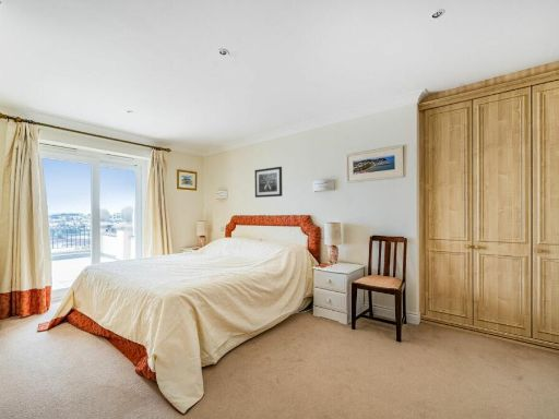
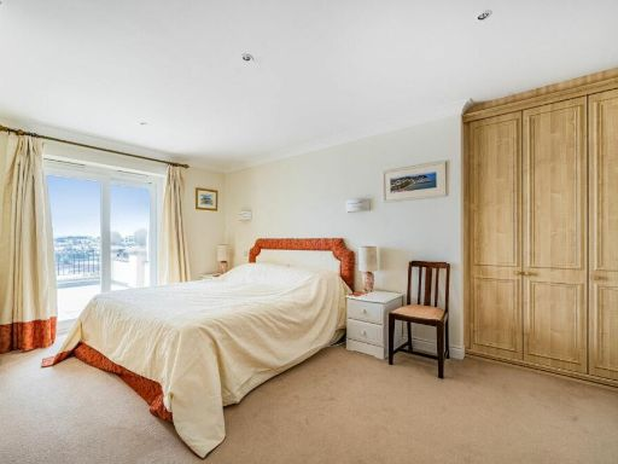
- wall art [253,166,283,199]
